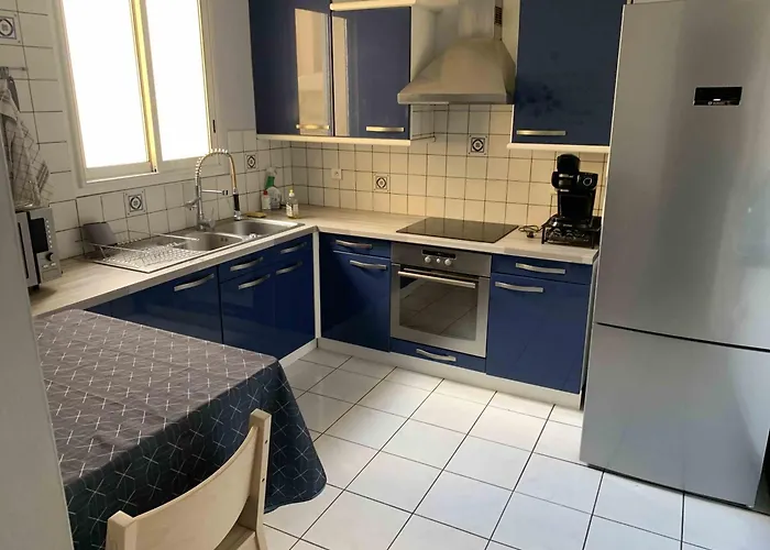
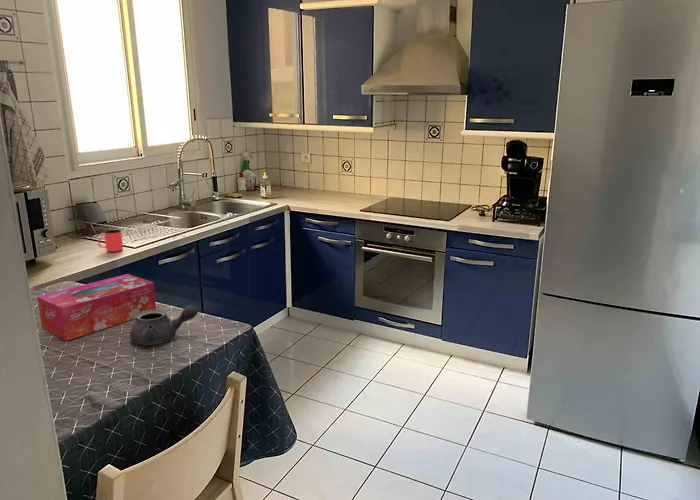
+ teapot [129,304,199,346]
+ tissue box [36,273,157,342]
+ cup [97,229,124,253]
